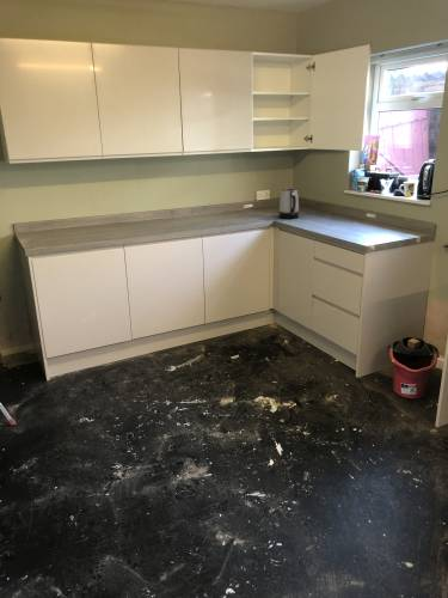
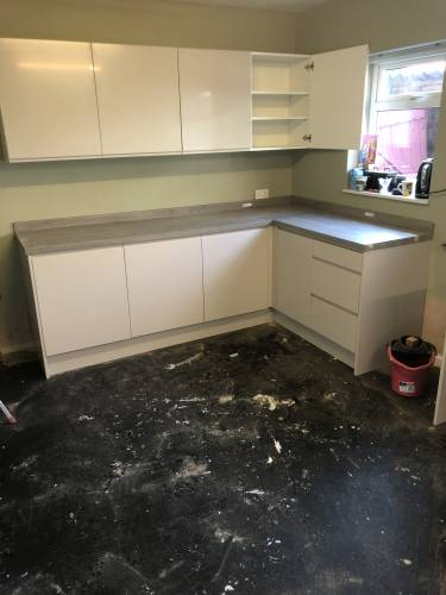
- kettle [278,187,300,220]
